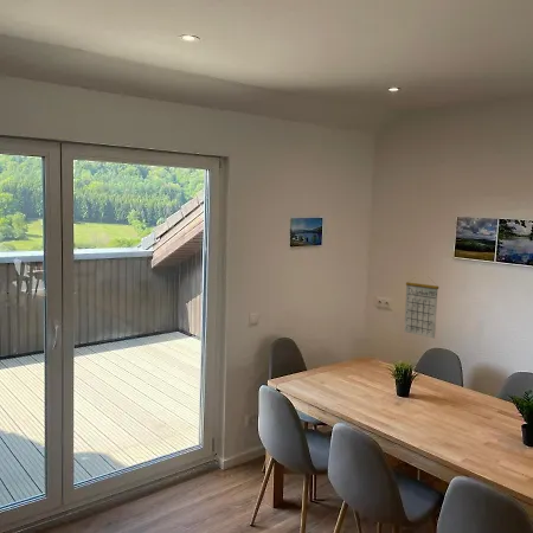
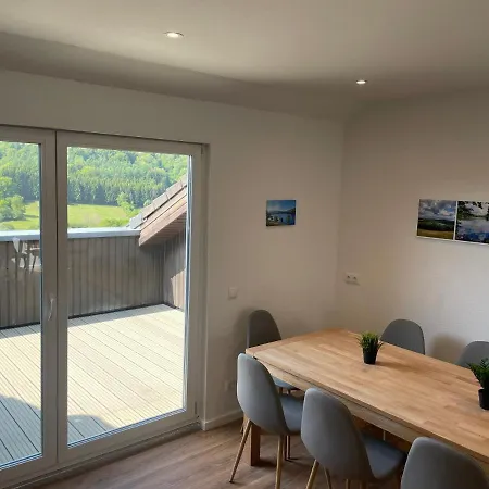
- calendar [403,277,439,340]
